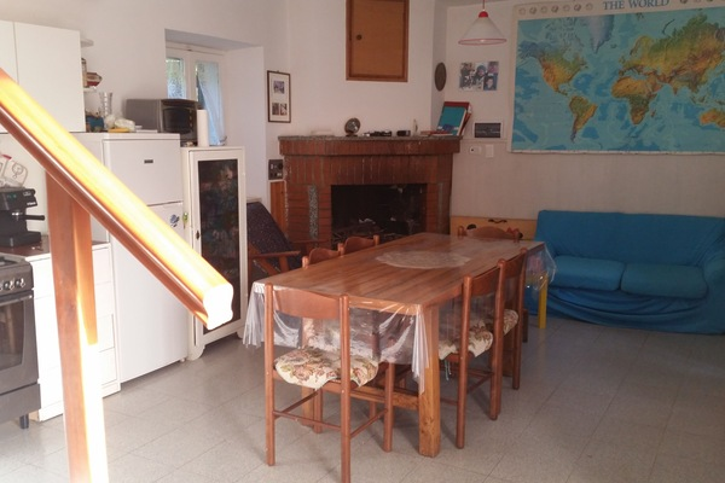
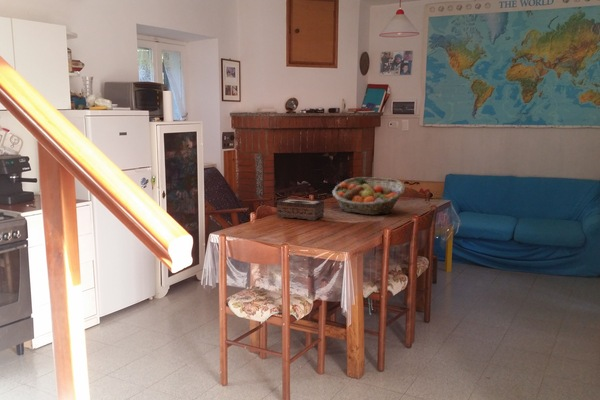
+ tissue box [276,197,325,222]
+ fruit basket [331,176,406,216]
